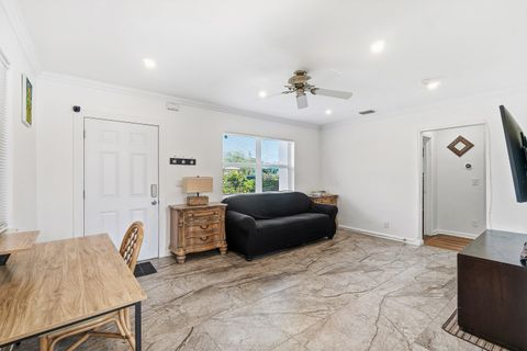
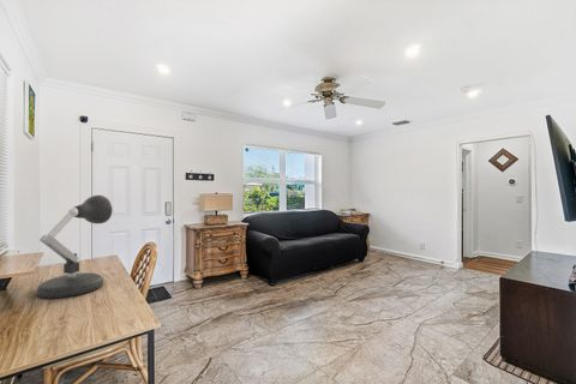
+ desk lamp [36,194,113,300]
